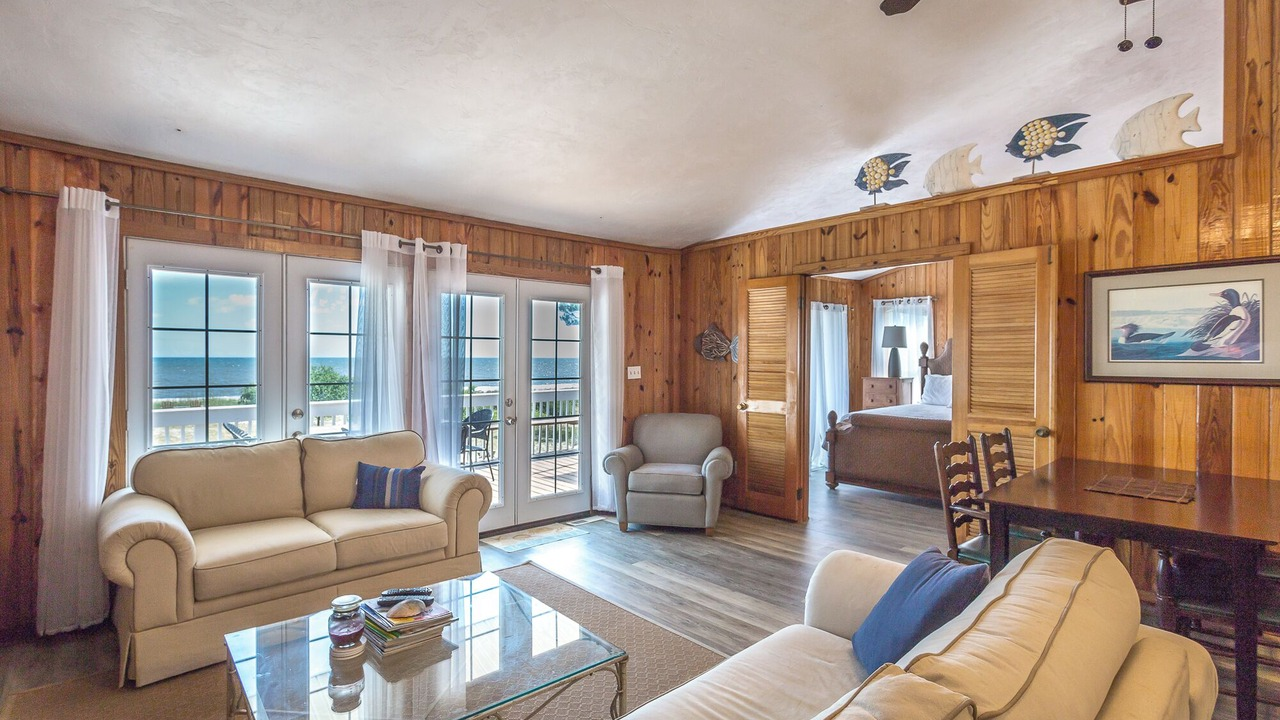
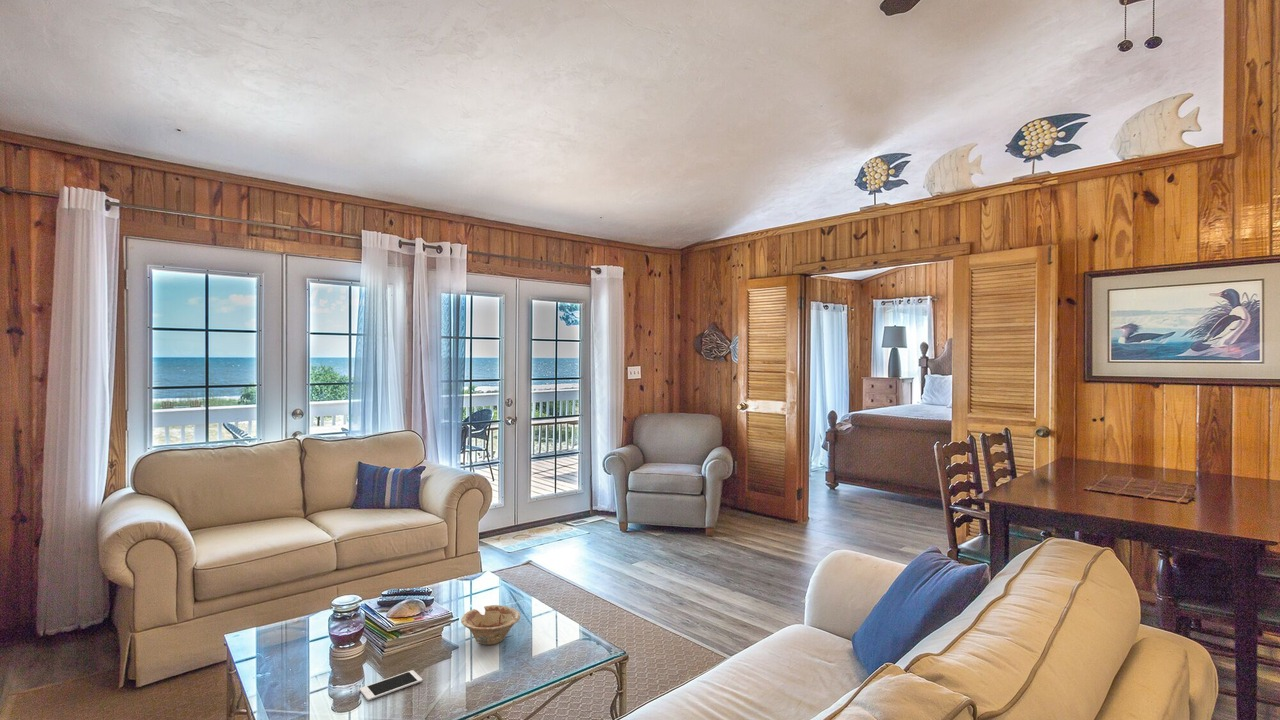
+ dish [460,604,521,646]
+ cell phone [359,669,423,702]
